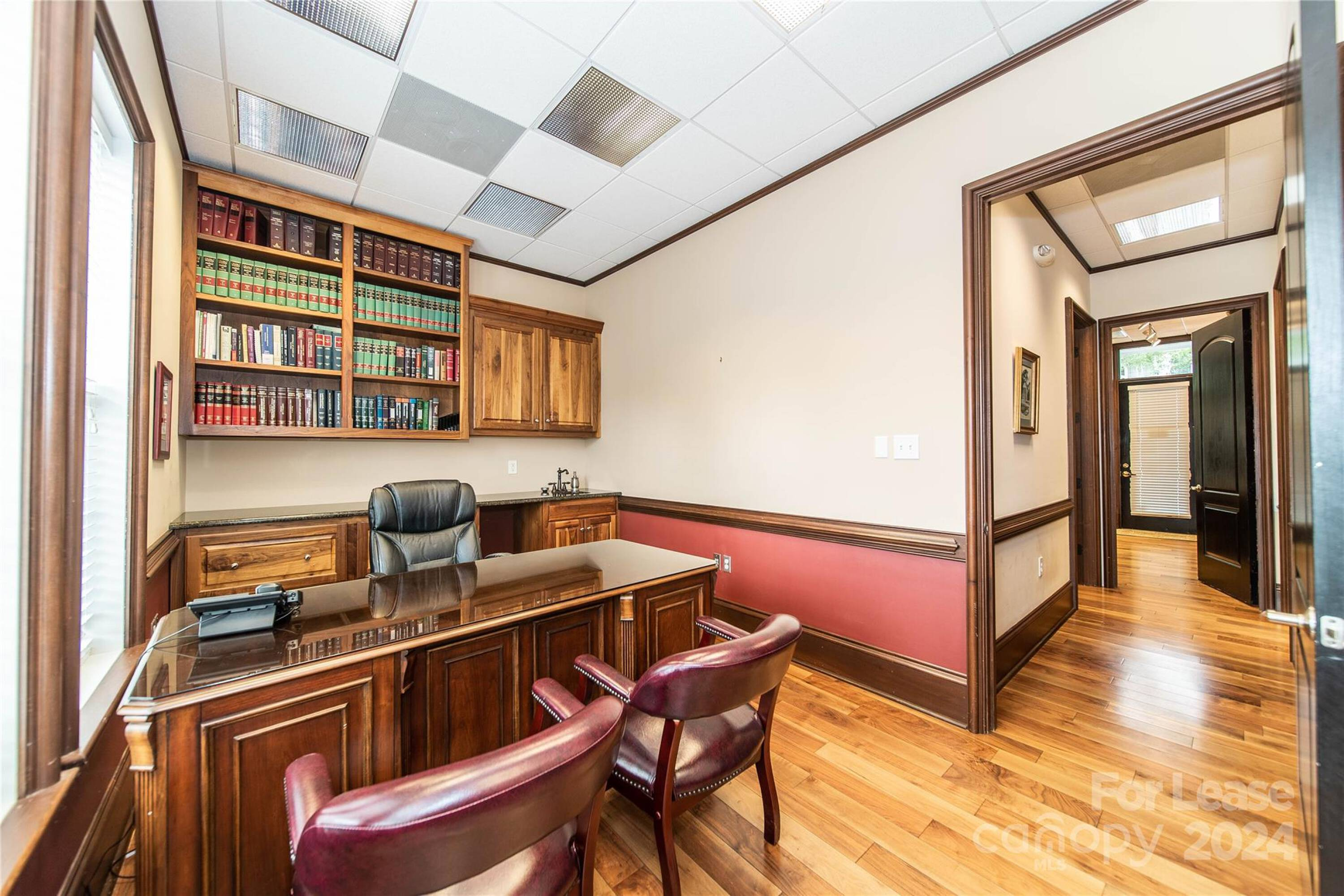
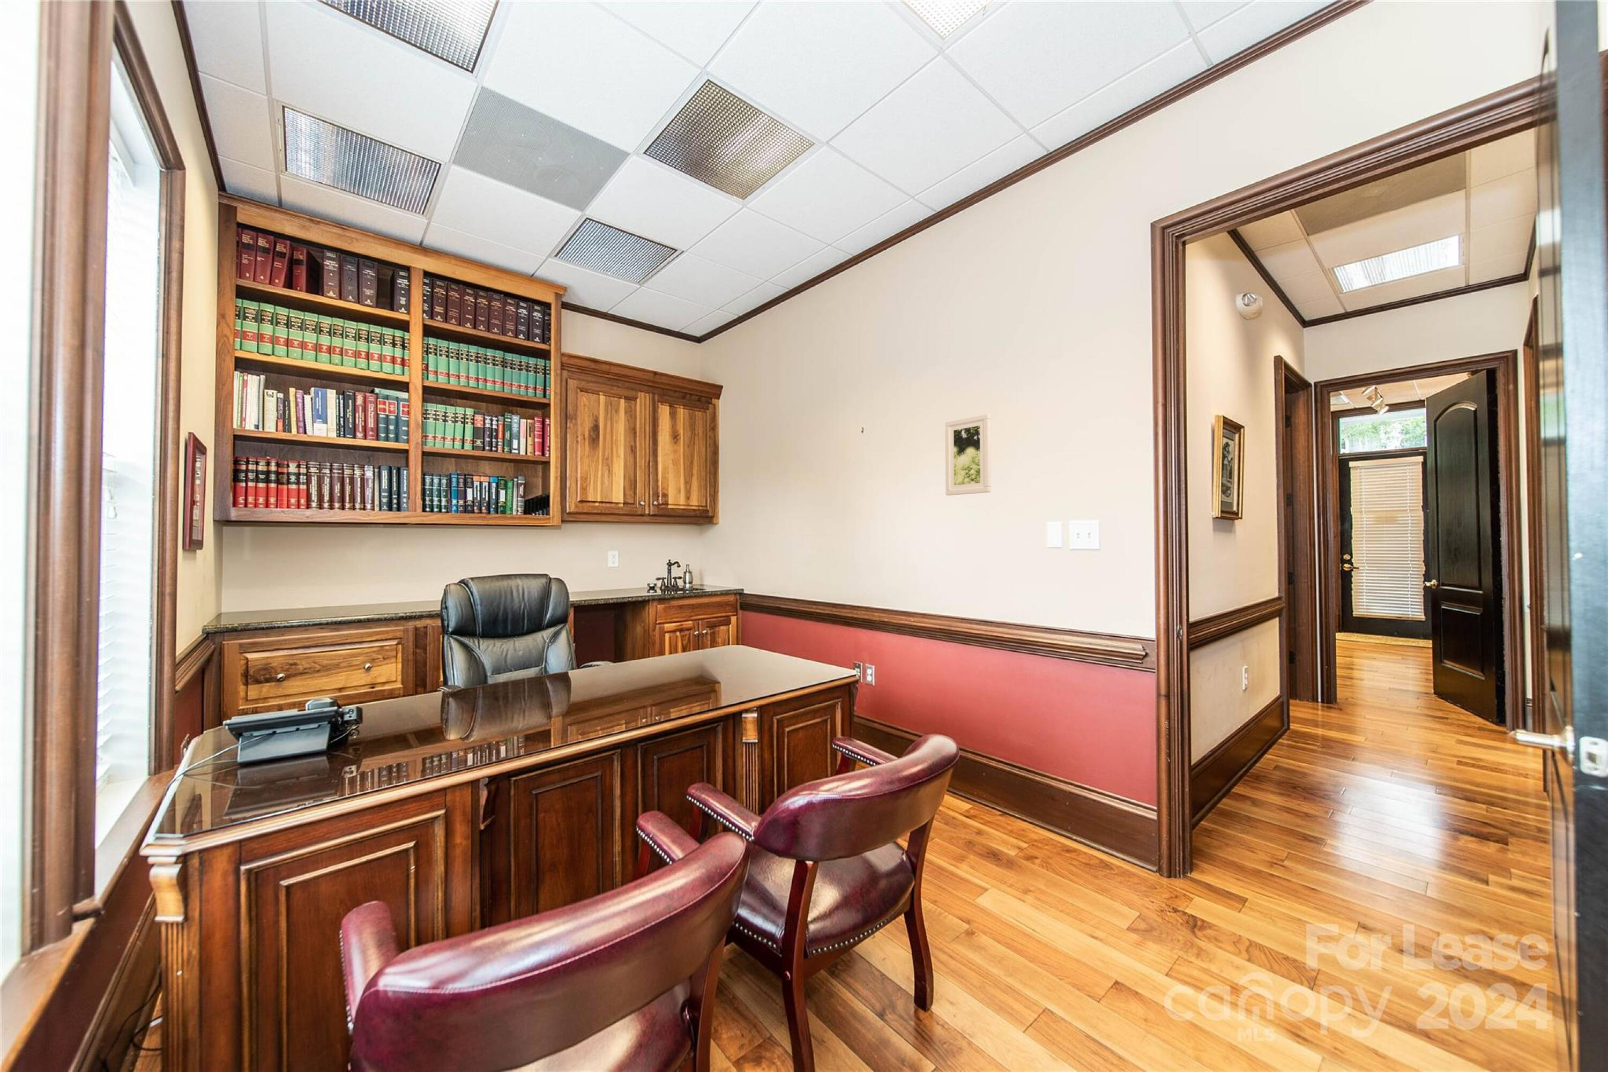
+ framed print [945,413,992,495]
